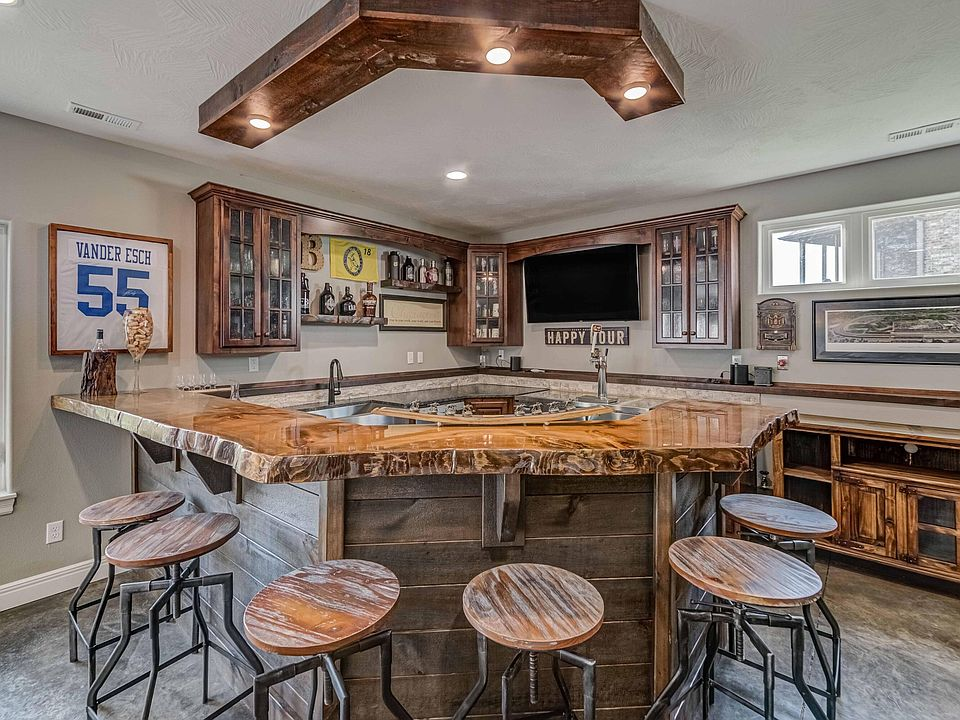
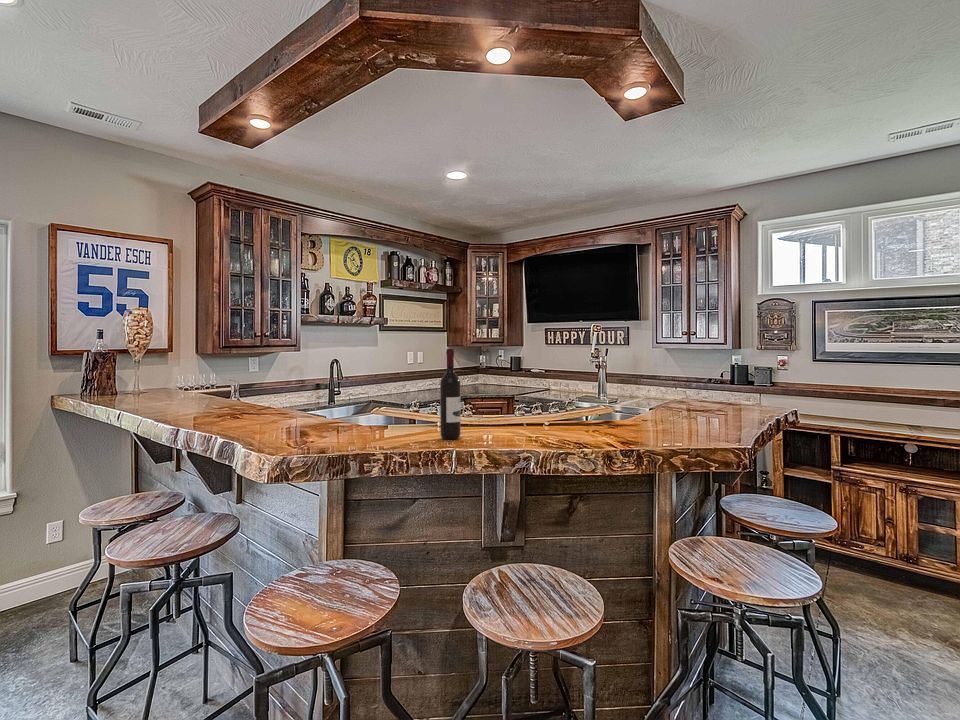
+ wine bottle [439,348,461,440]
